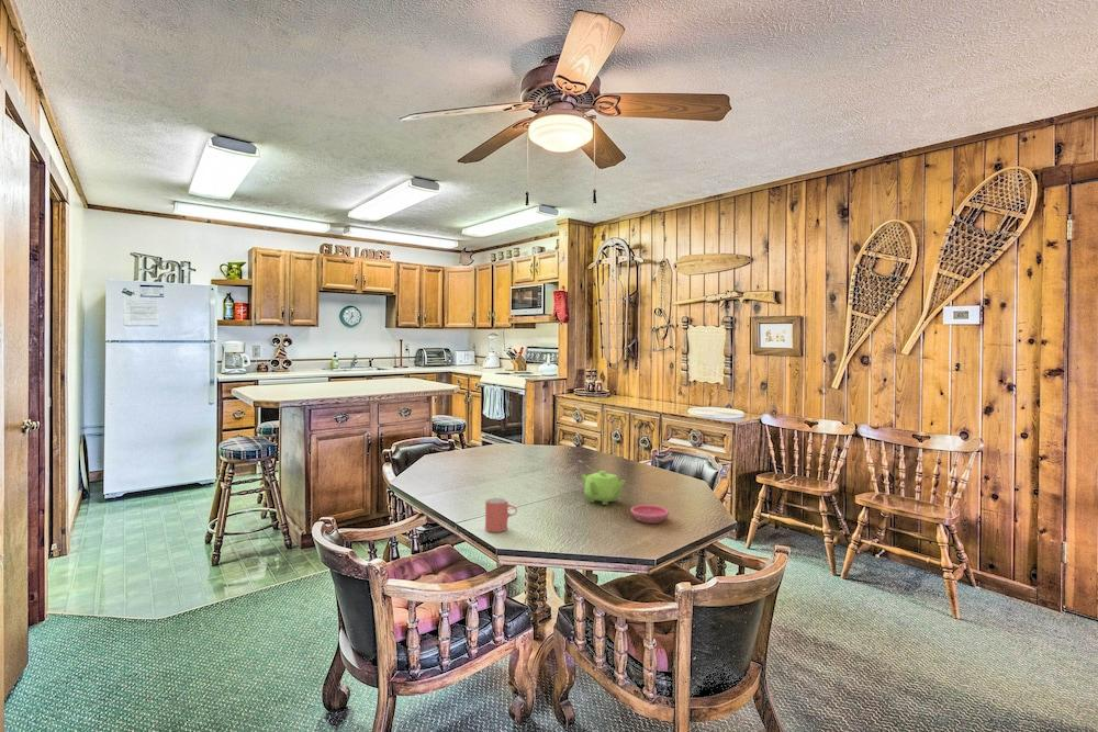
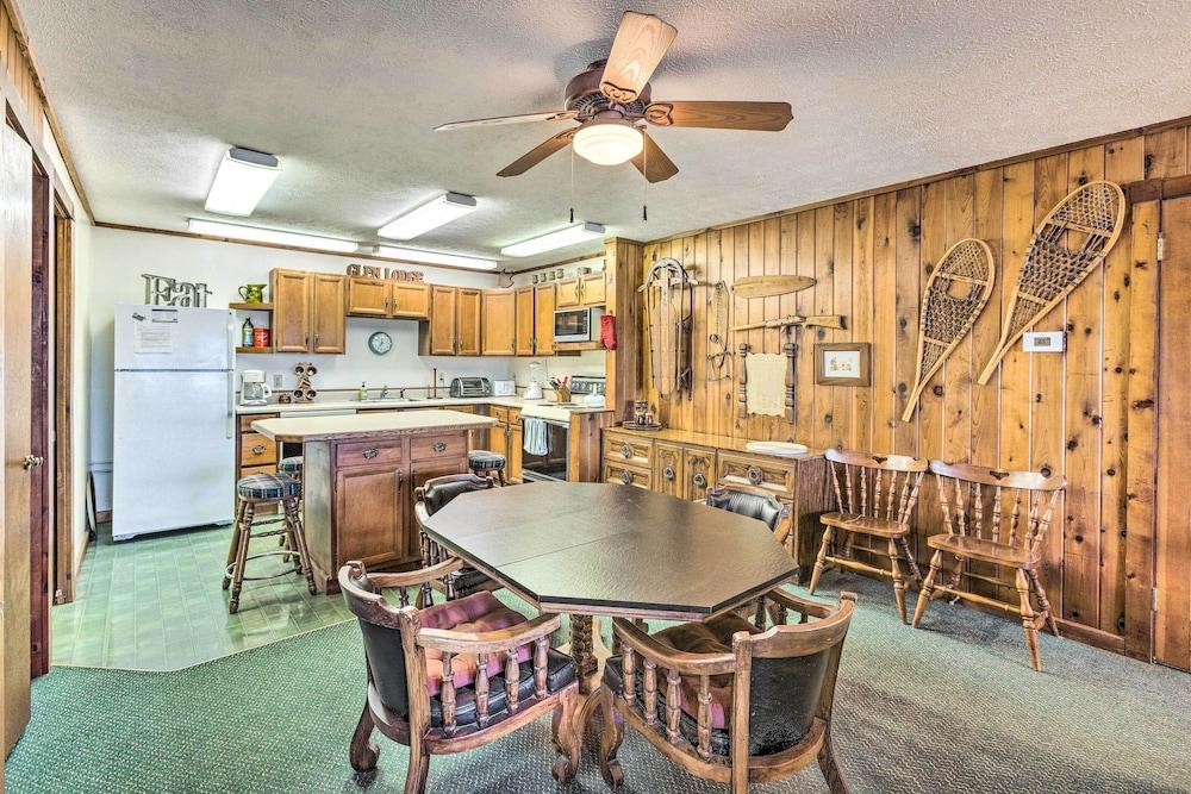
- teapot [580,470,627,506]
- saucer [629,504,670,525]
- cup [484,497,518,533]
